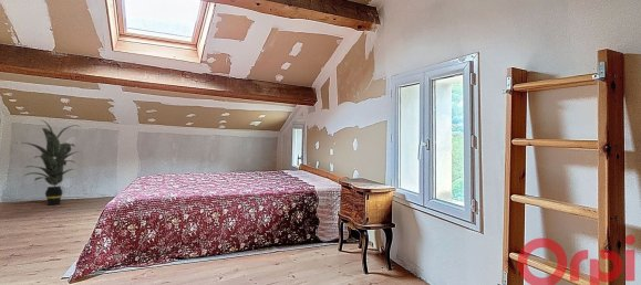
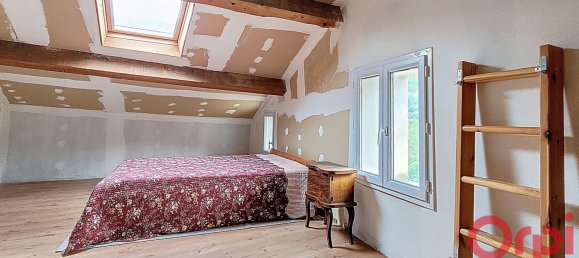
- indoor plant [12,118,83,207]
